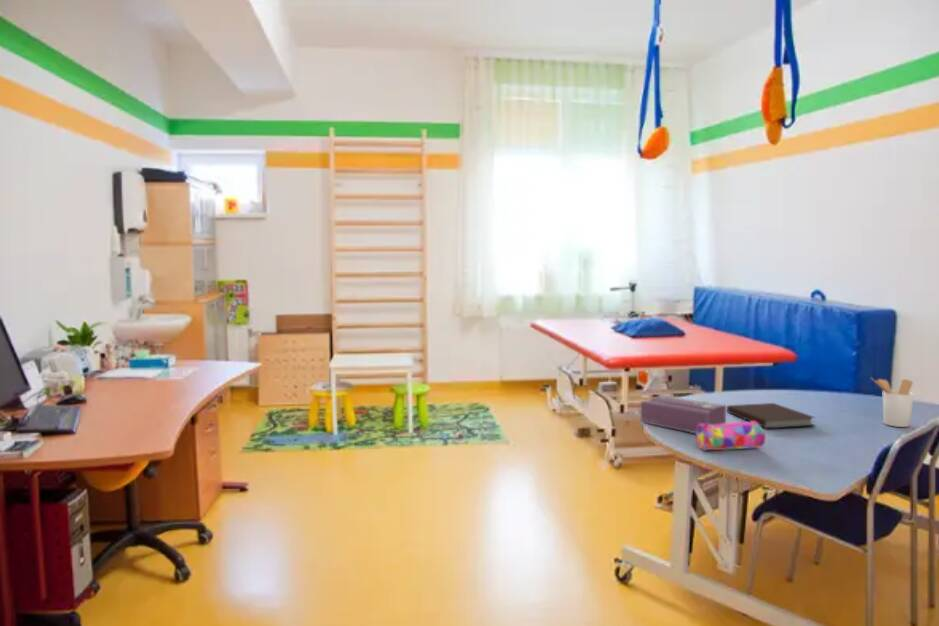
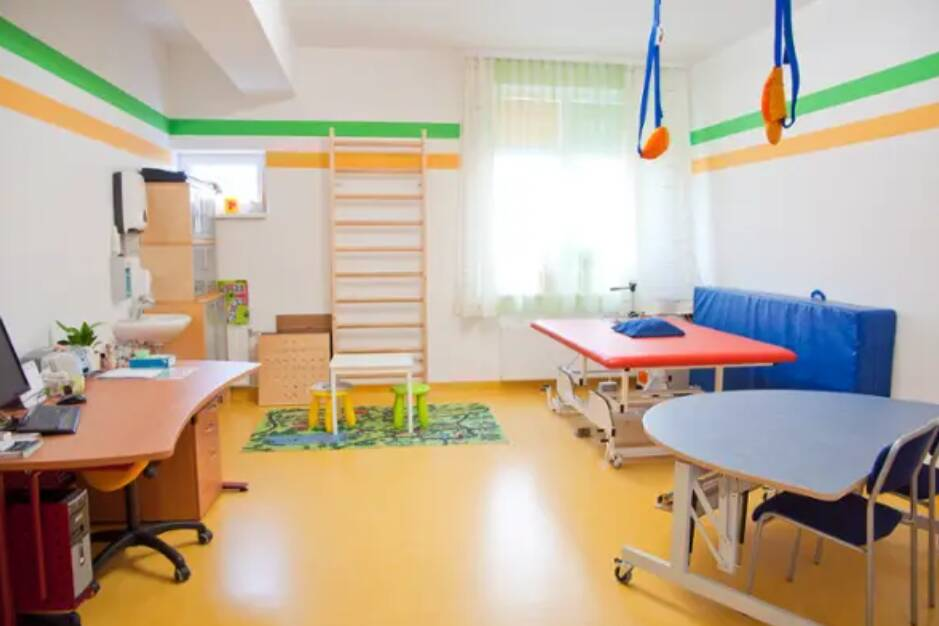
- tissue box [640,394,727,434]
- notebook [726,402,817,429]
- utensil holder [870,377,915,428]
- pencil case [695,421,767,452]
